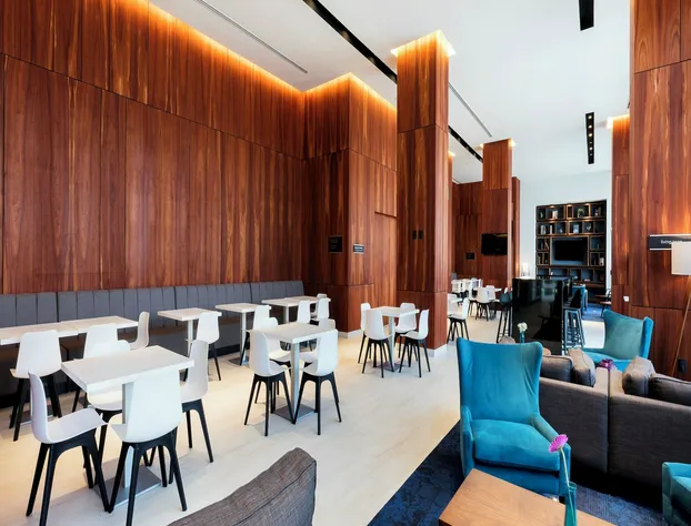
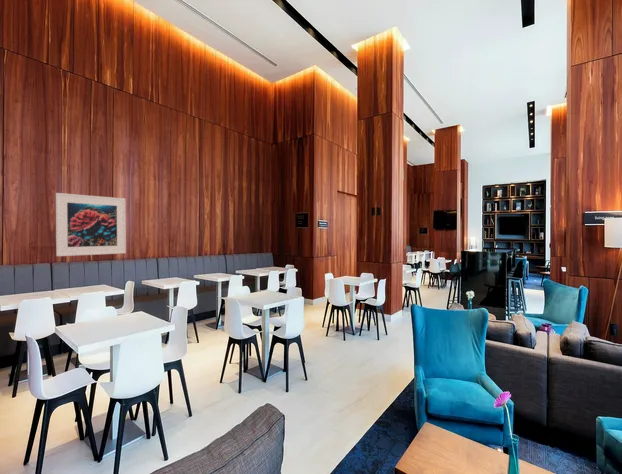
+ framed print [55,192,127,257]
